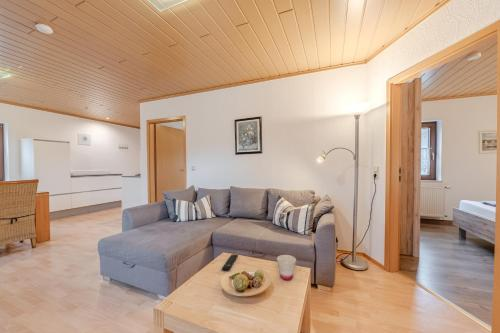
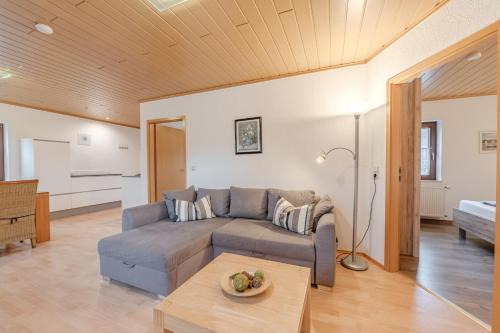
- remote control [221,253,239,272]
- cup [276,254,297,281]
